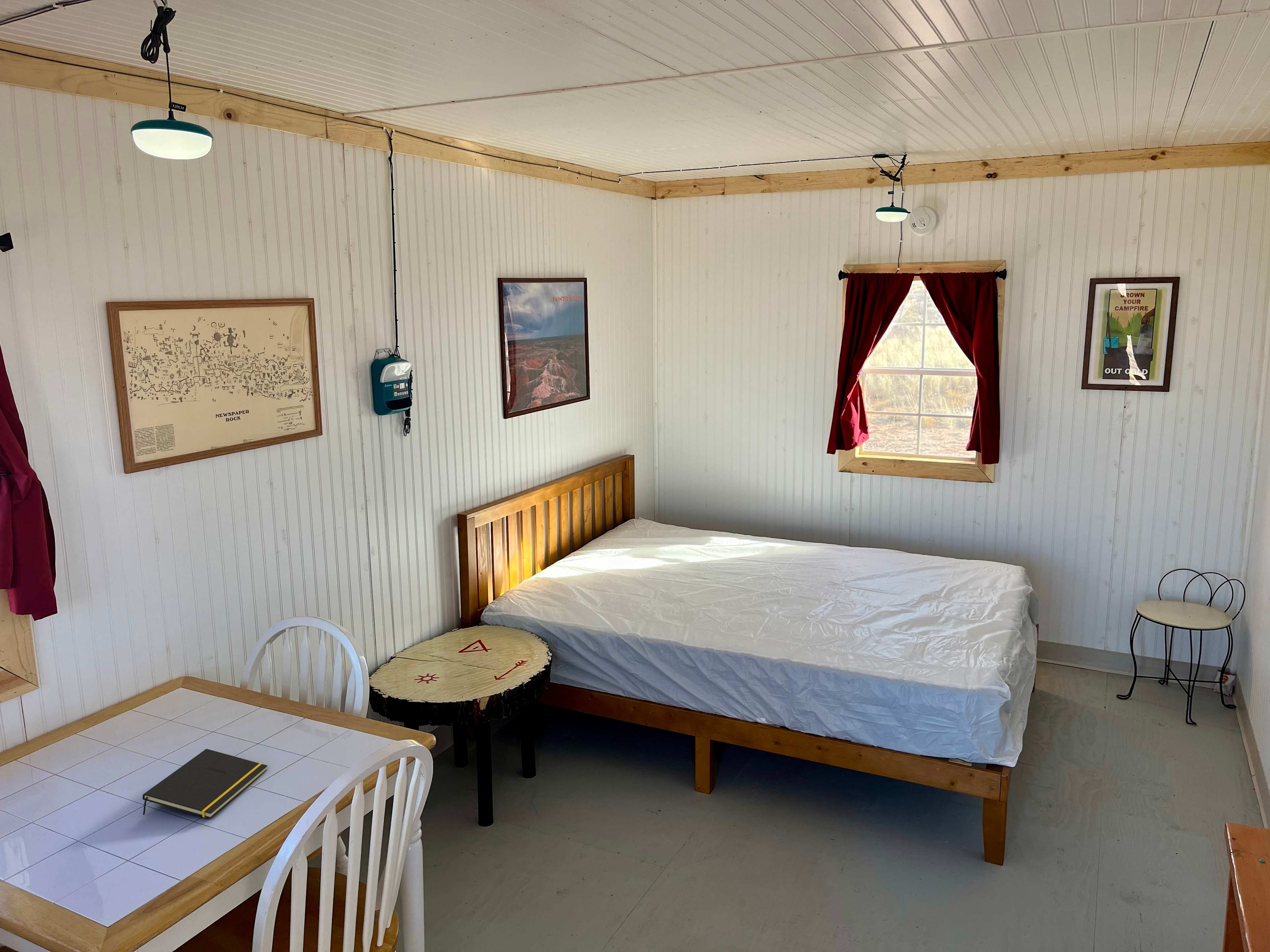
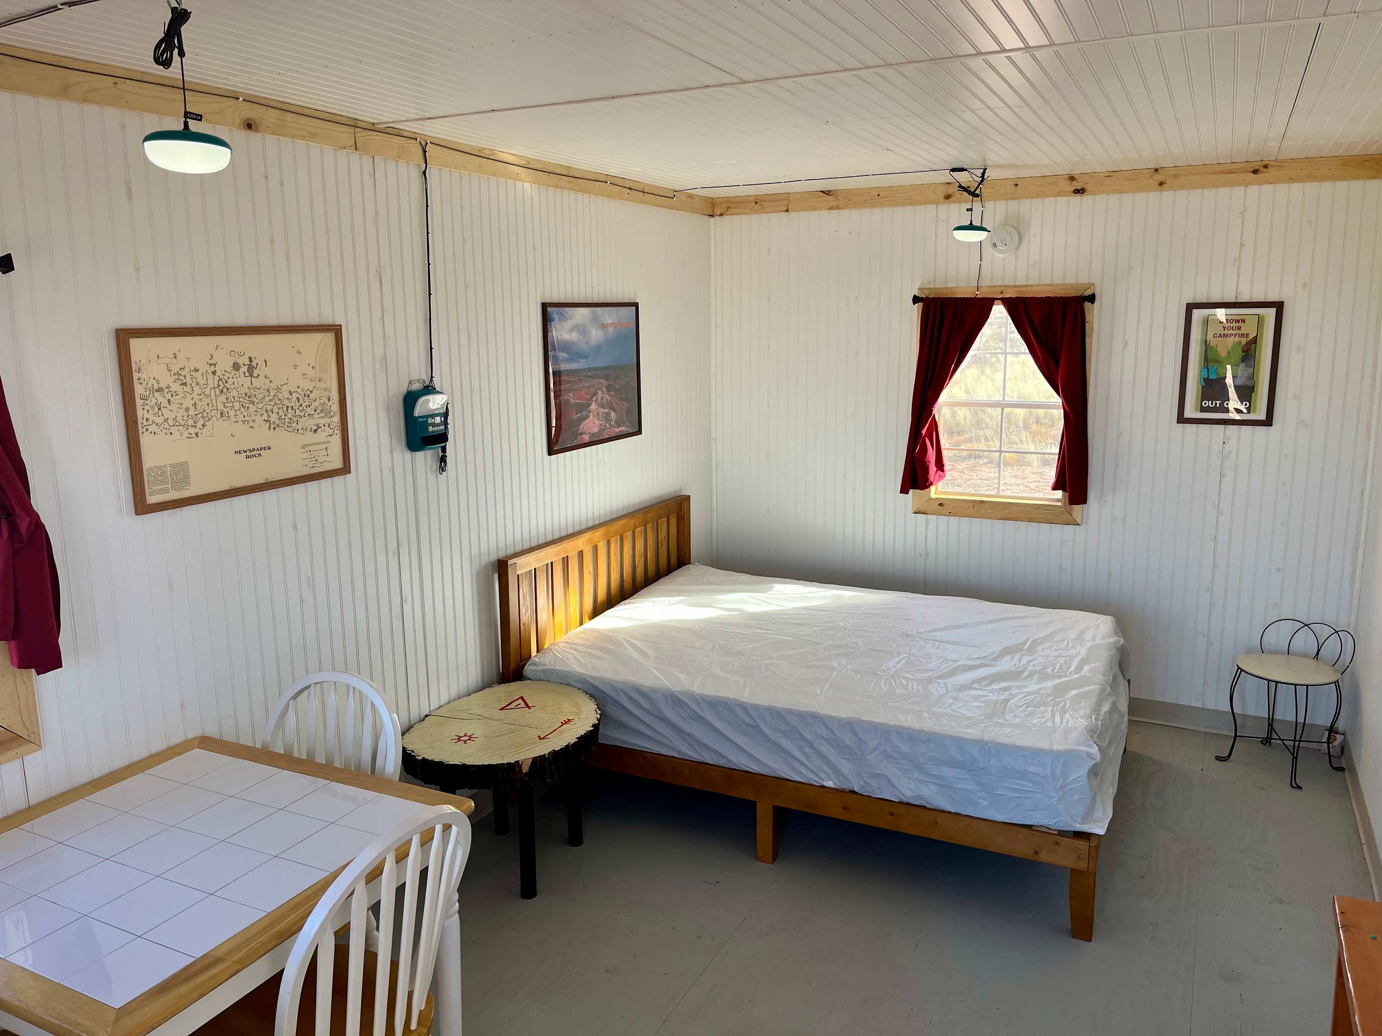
- notepad [142,748,268,819]
